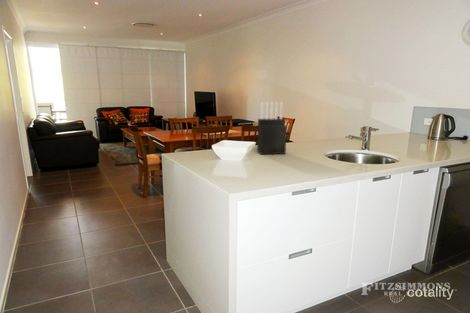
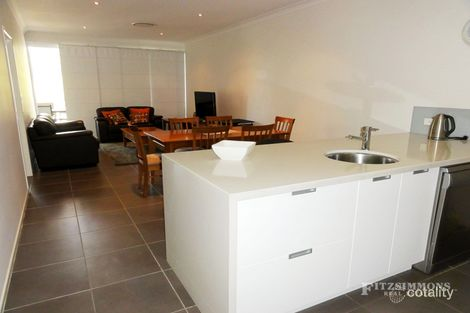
- knife block [256,101,288,156]
